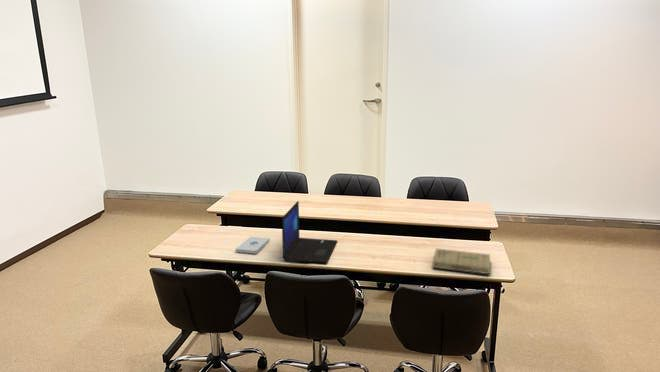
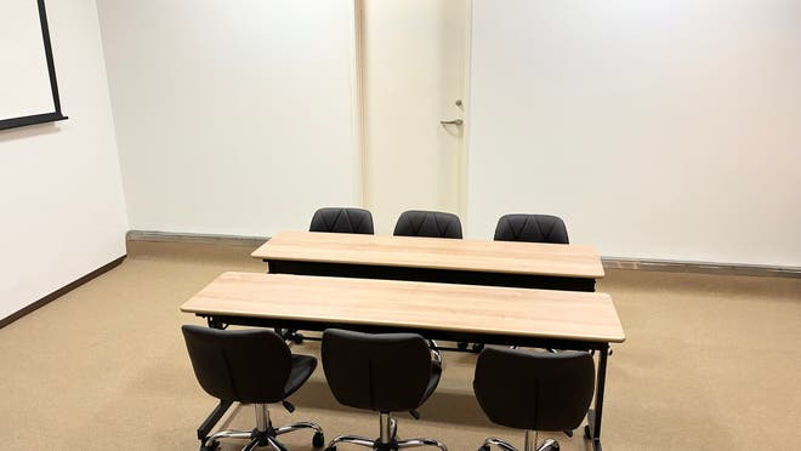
- laptop [281,200,339,264]
- notepad [235,236,270,254]
- book [432,248,491,275]
